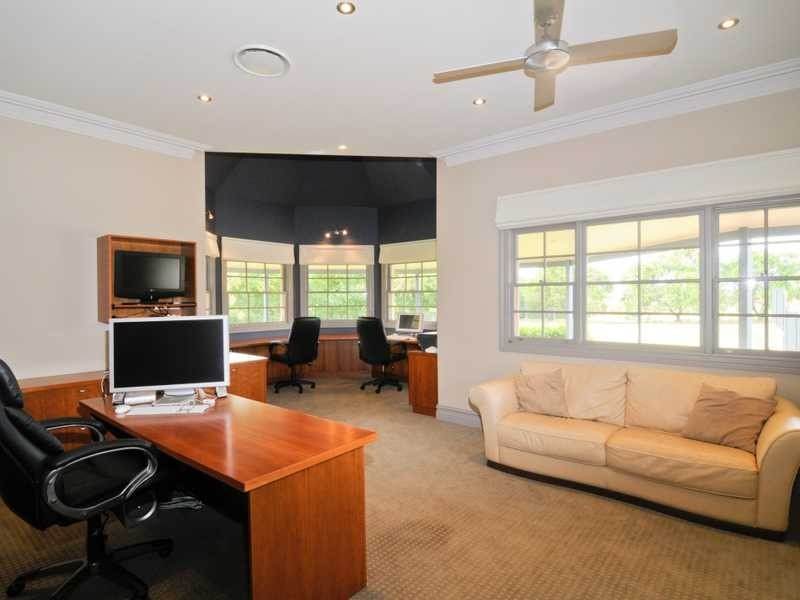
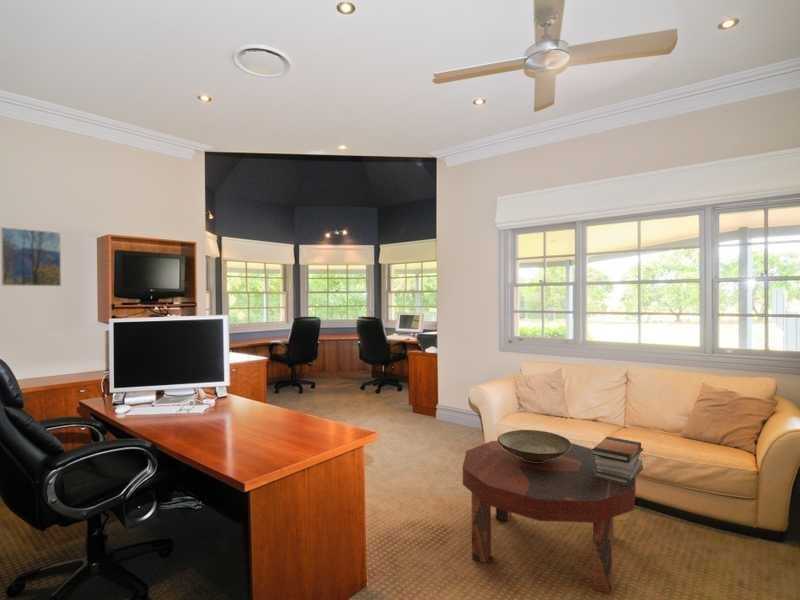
+ decorative bowl [497,429,572,462]
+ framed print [0,226,62,287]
+ book stack [592,436,644,485]
+ coffee table [462,440,637,595]
